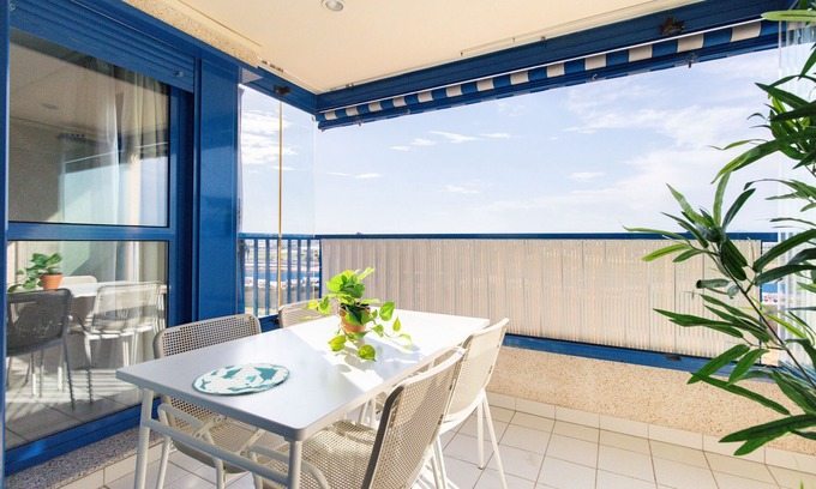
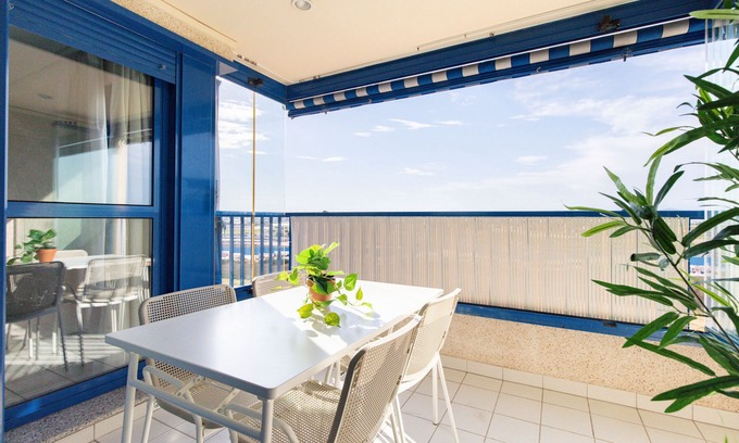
- plate [192,362,290,396]
